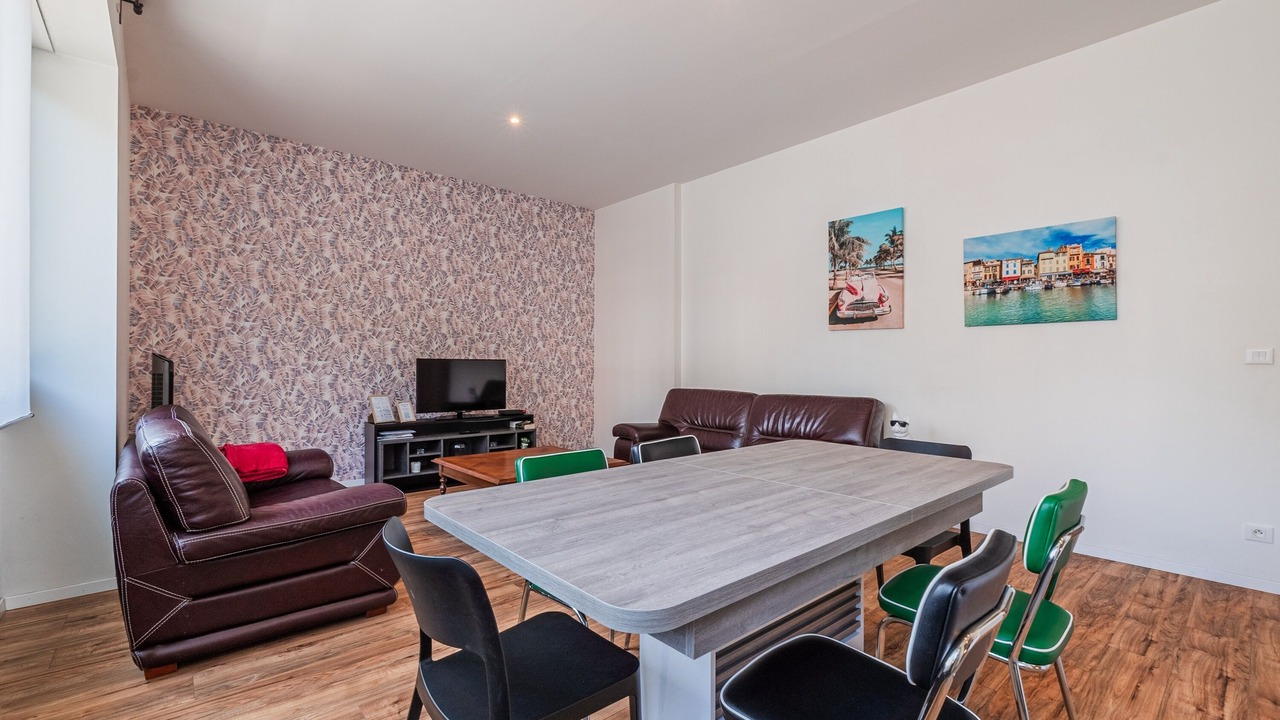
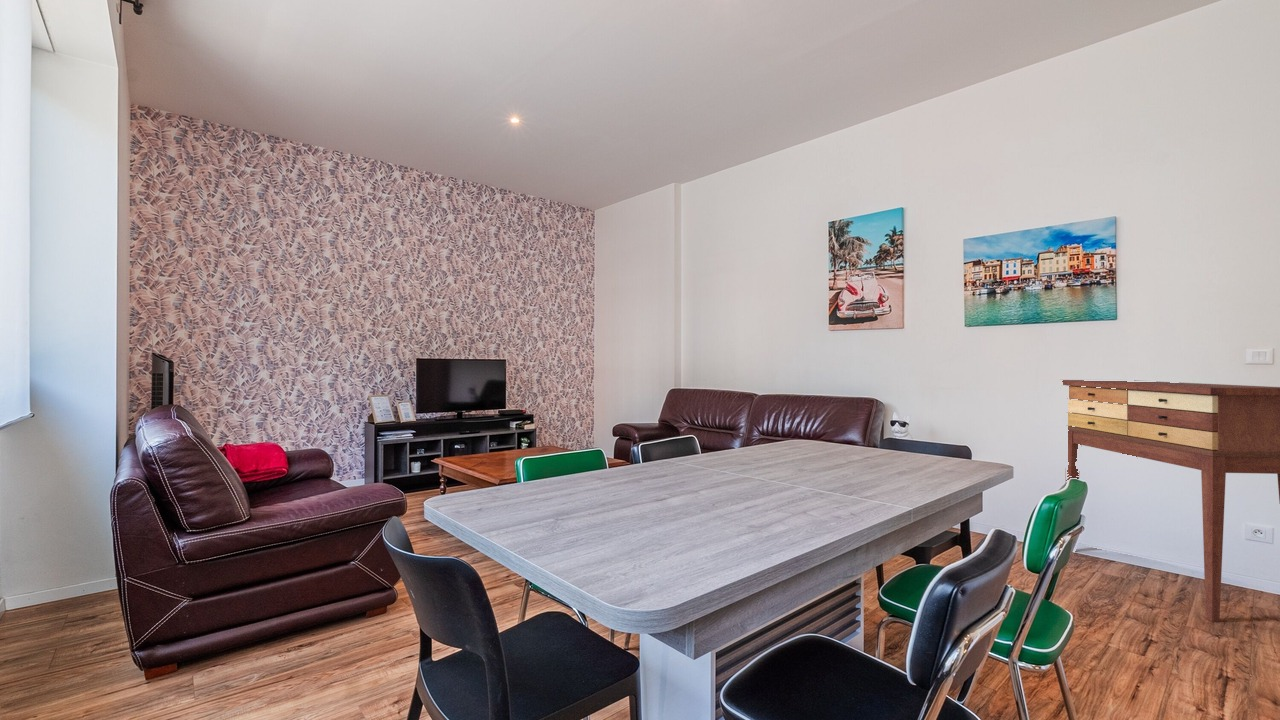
+ console table [1062,379,1280,623]
